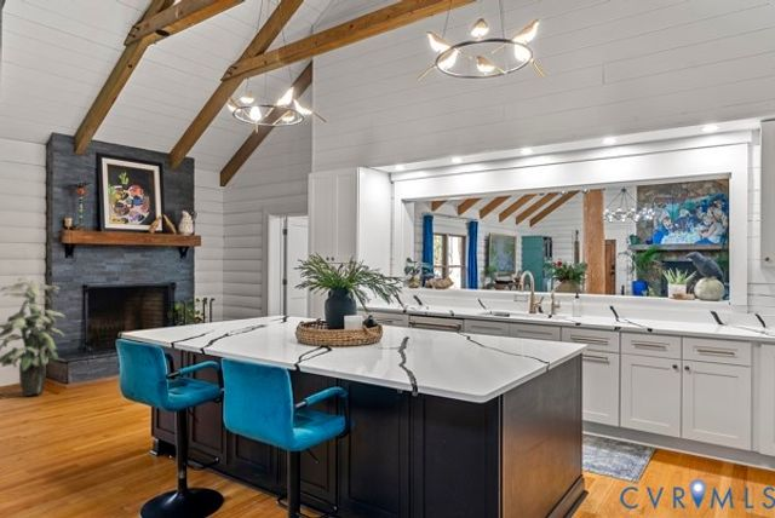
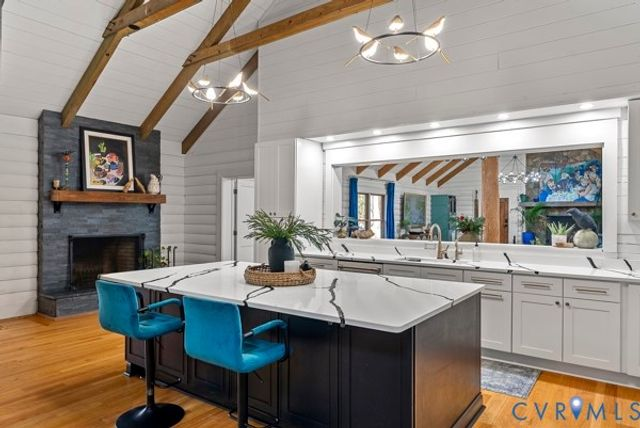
- indoor plant [0,276,67,397]
